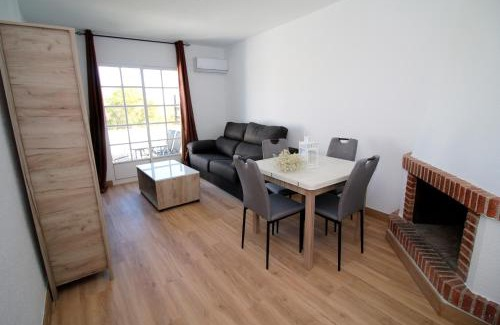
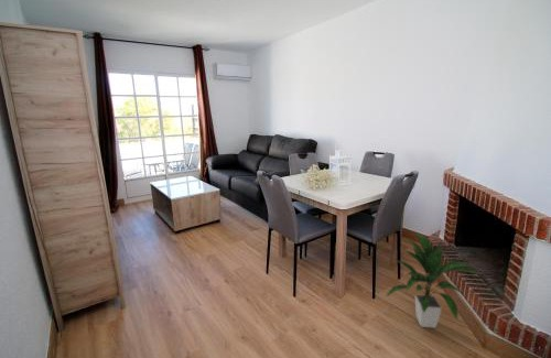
+ indoor plant [383,232,482,329]
